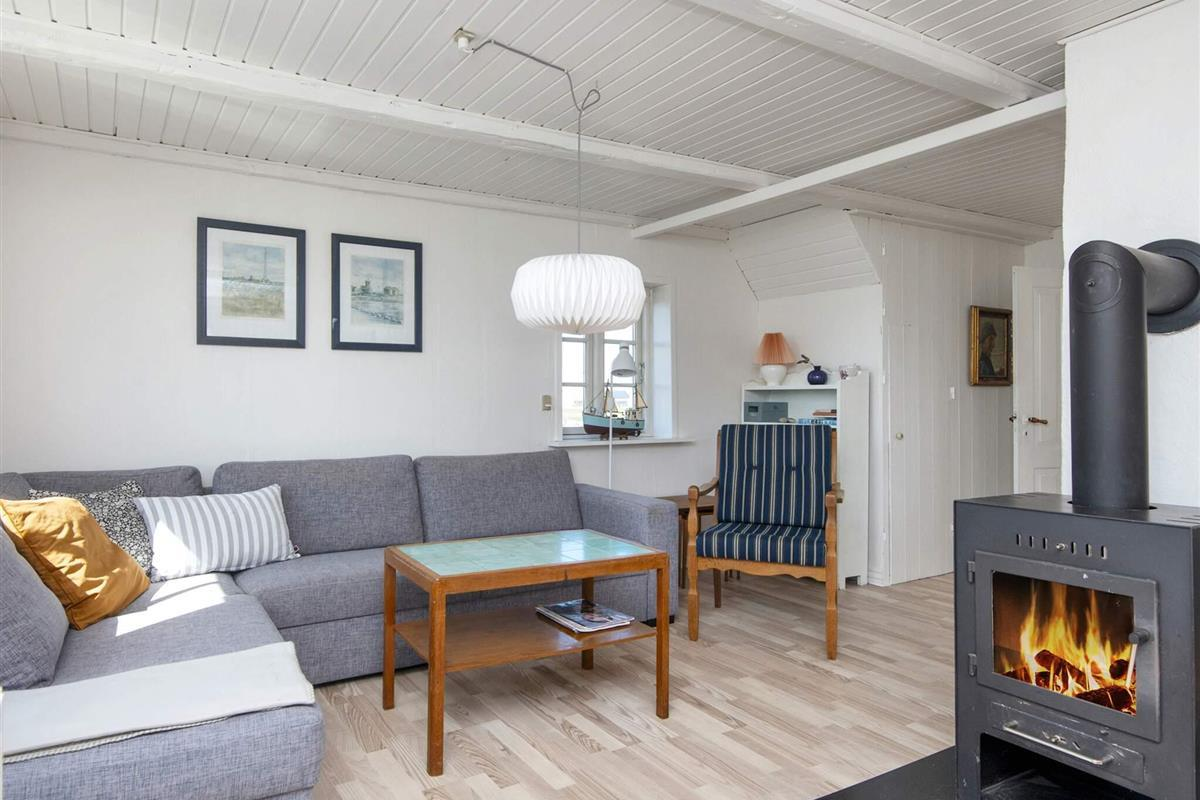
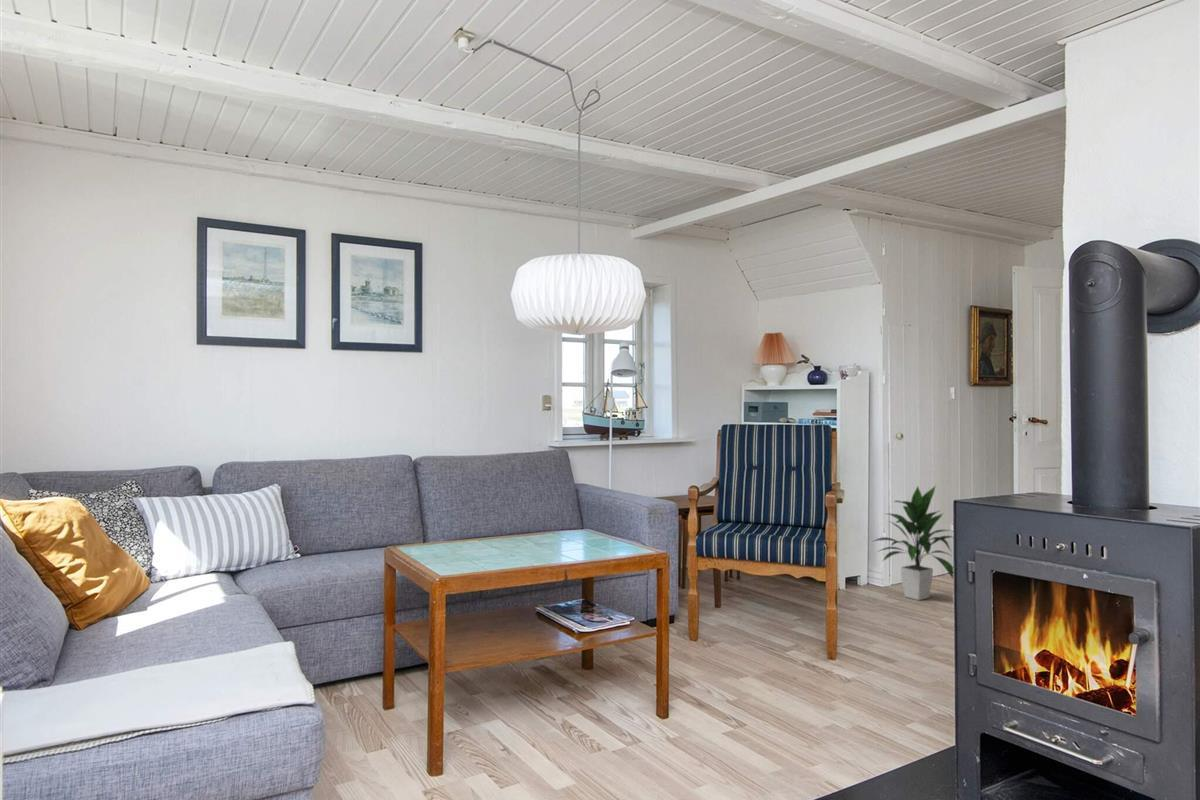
+ indoor plant [870,484,954,601]
